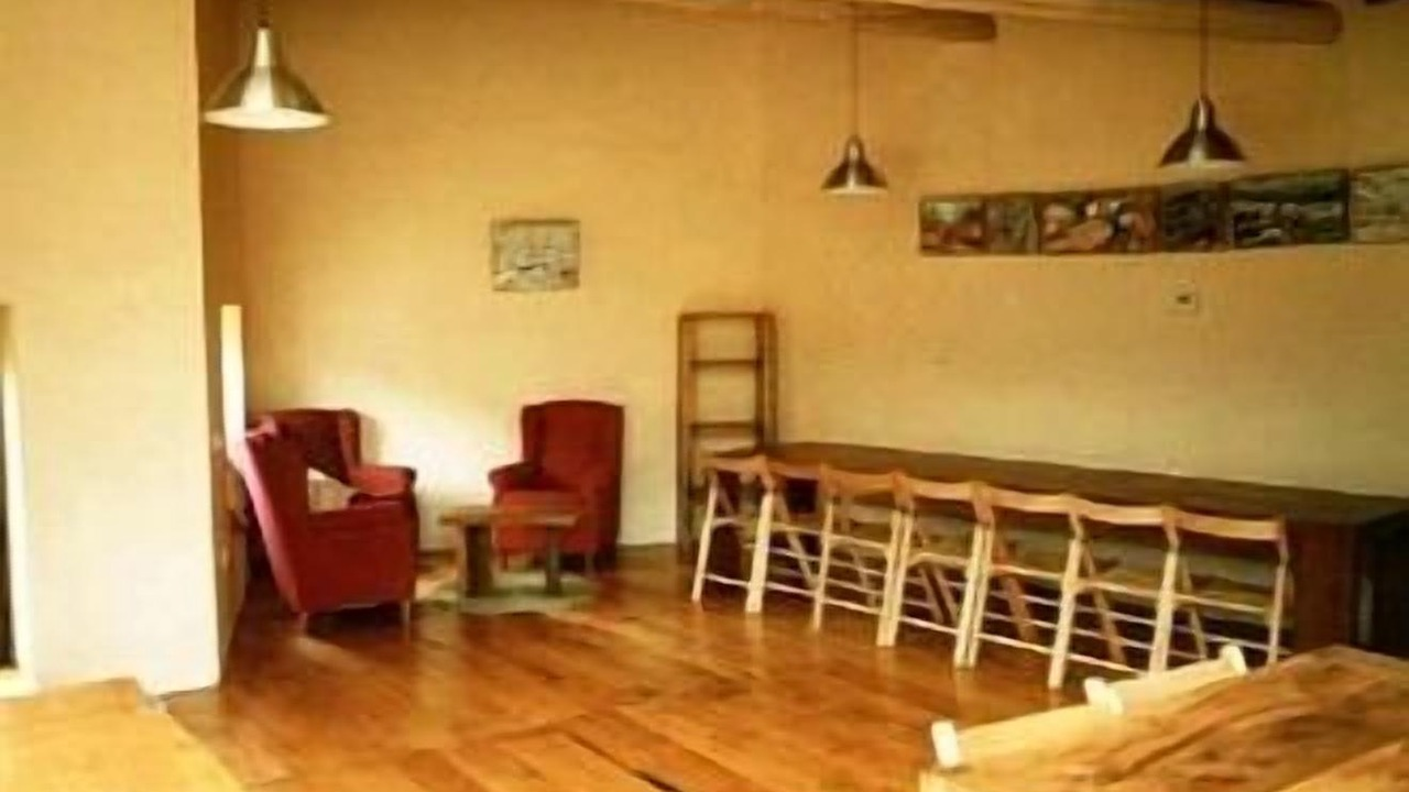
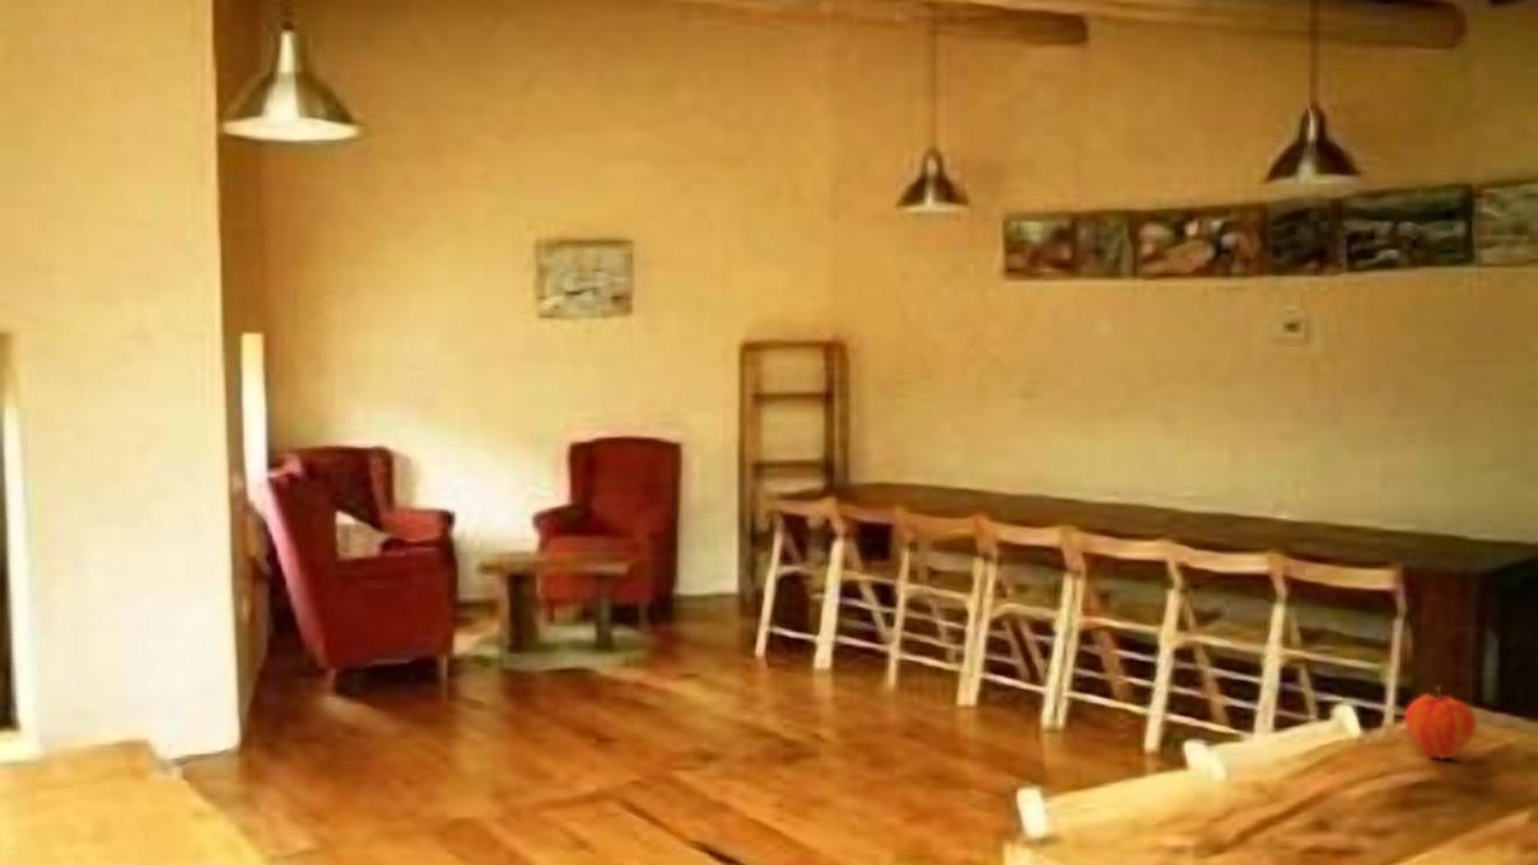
+ fruit [1403,686,1477,760]
